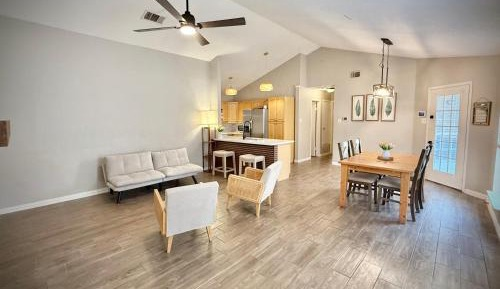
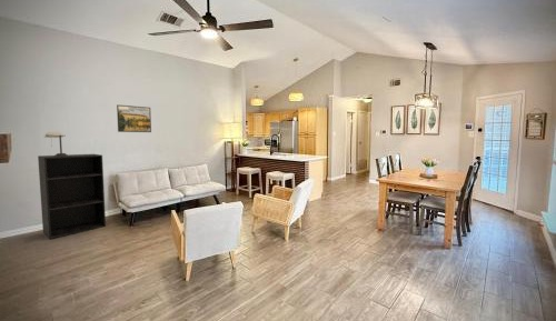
+ lamp [43,131,68,157]
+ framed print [116,104,152,133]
+ bookshelf [37,153,107,240]
